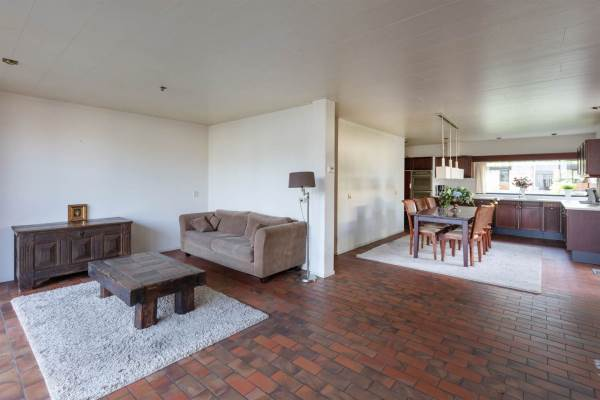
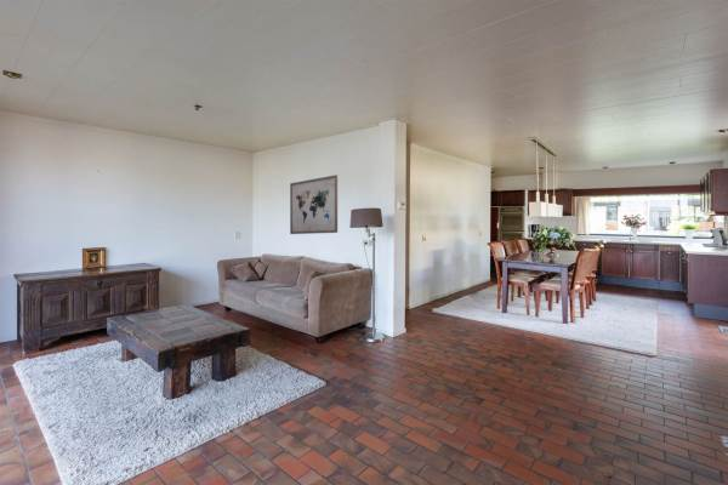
+ wall art [289,173,339,235]
